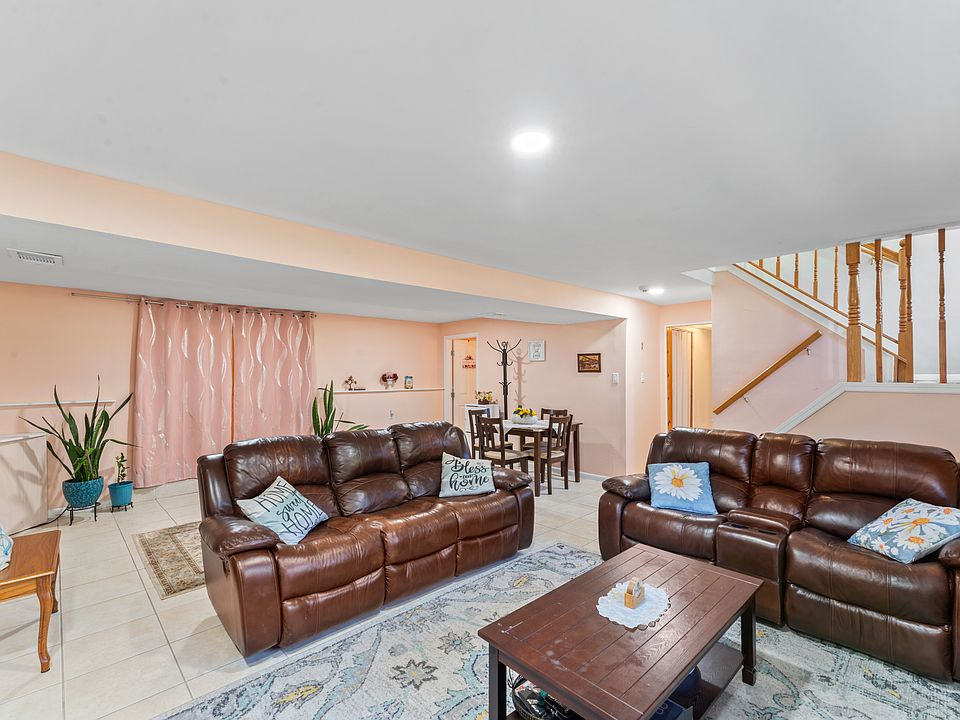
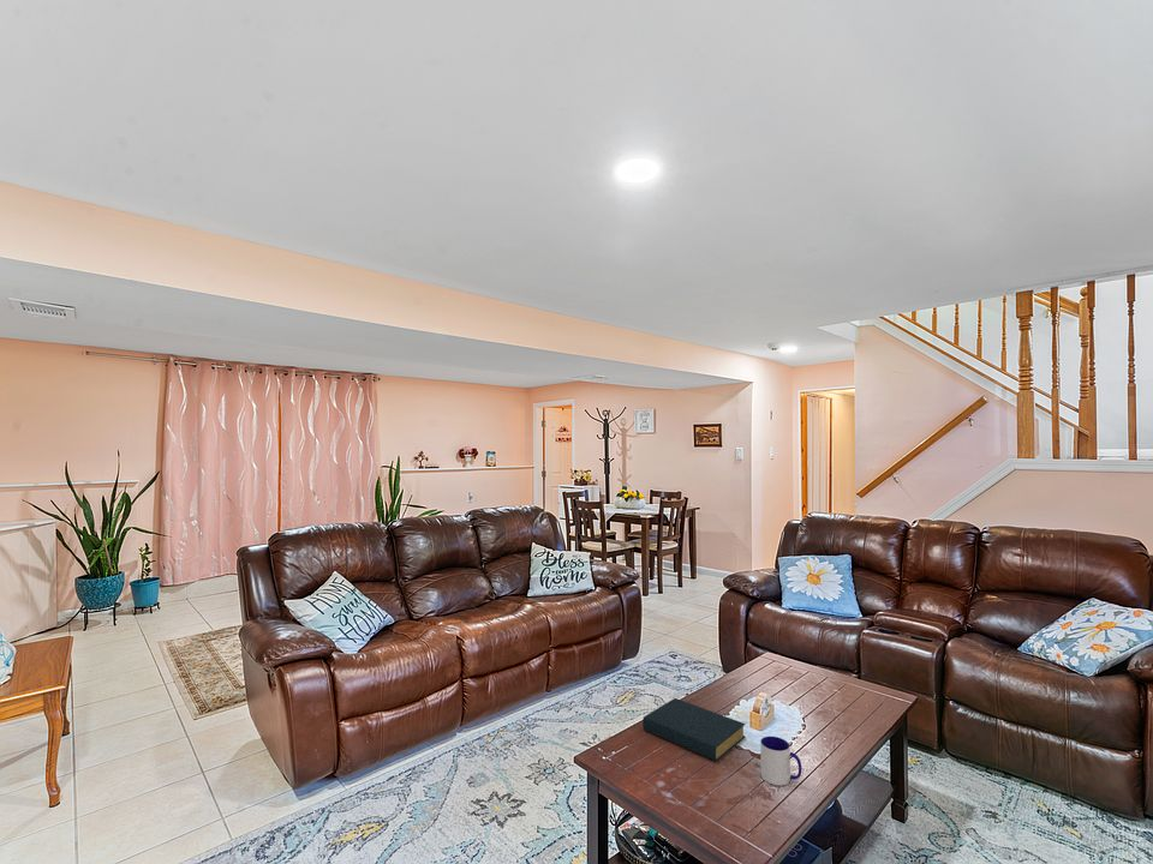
+ mug [759,736,802,786]
+ hardback book [641,697,747,762]
